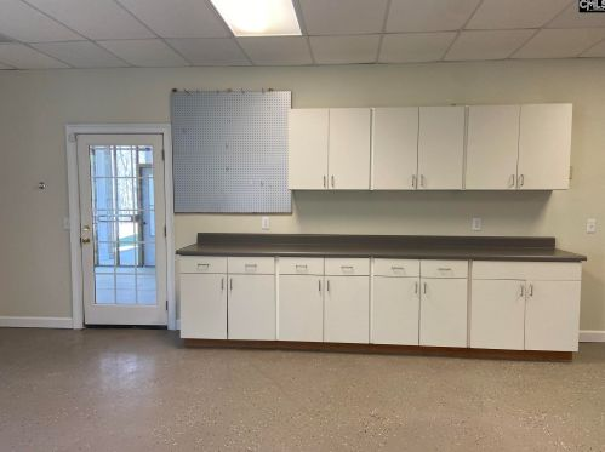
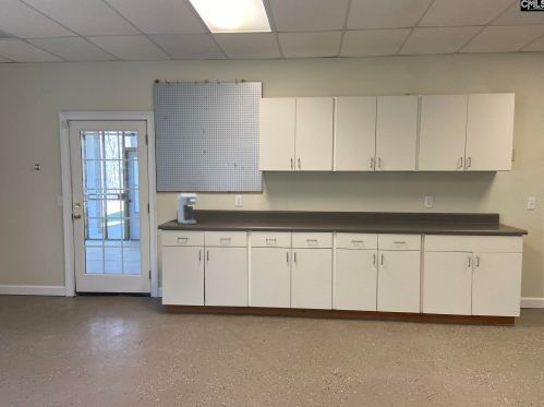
+ coffee maker [177,192,197,225]
